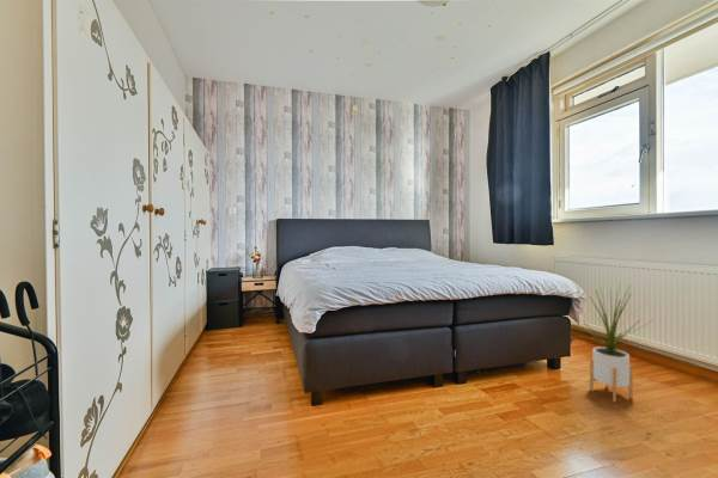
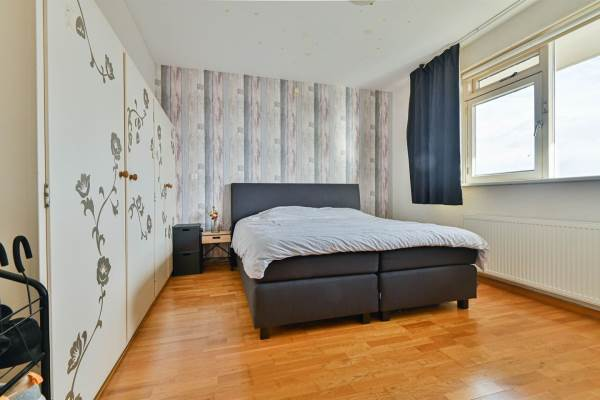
- house plant [573,283,653,404]
